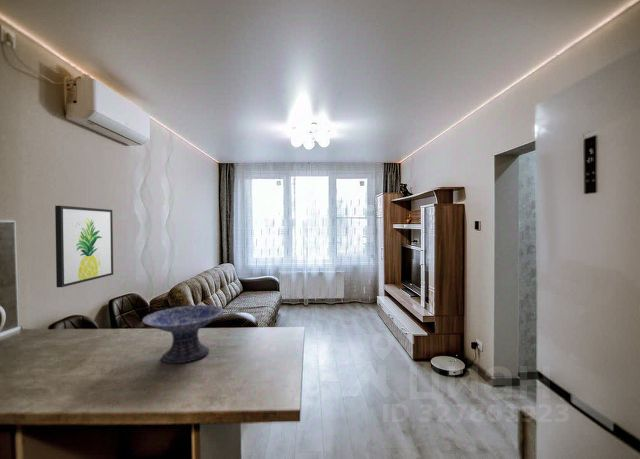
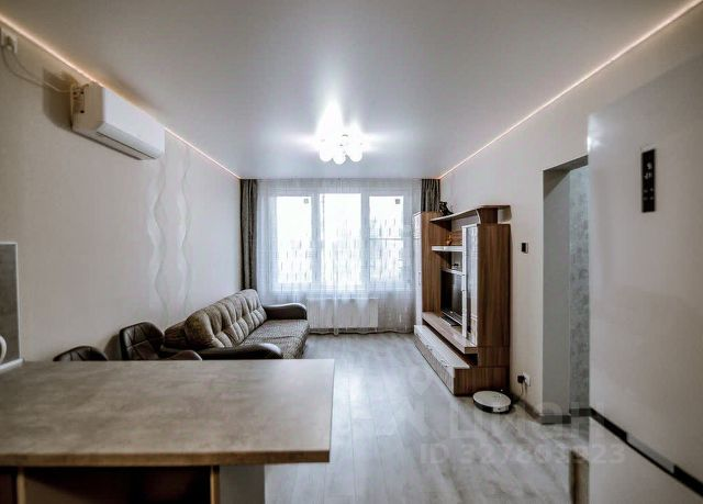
- decorative bowl [141,304,225,364]
- wall art [54,205,114,288]
